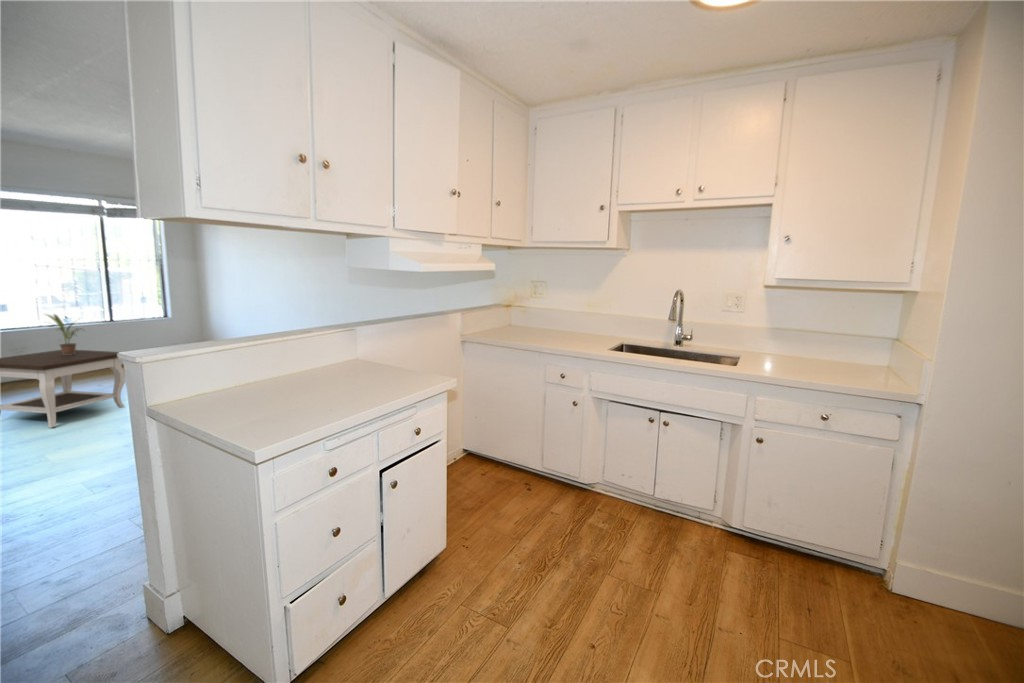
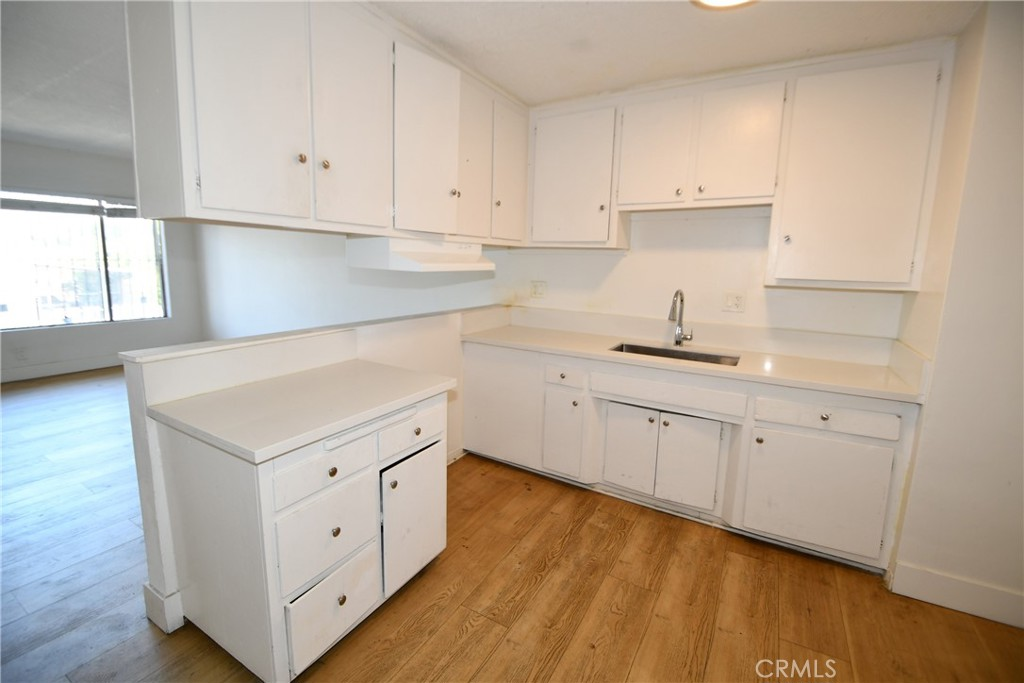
- side table [0,349,126,429]
- potted plant [43,313,87,355]
